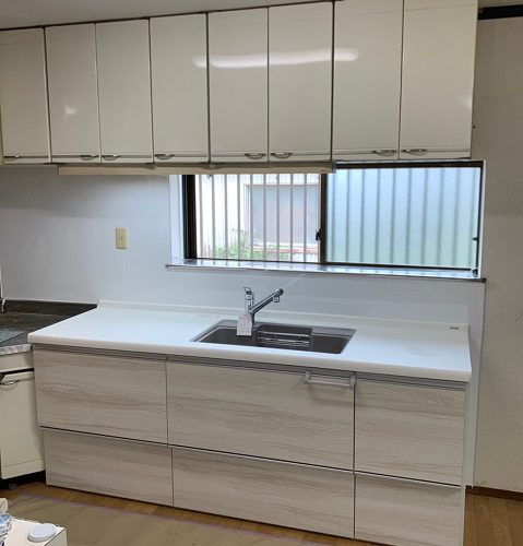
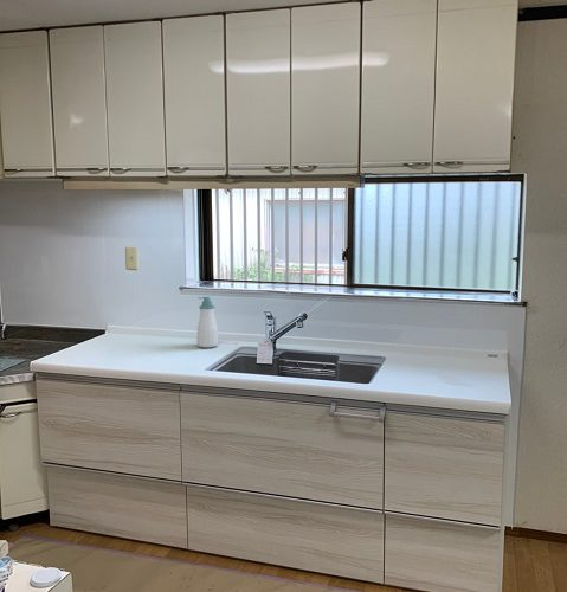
+ soap bottle [196,296,219,349]
